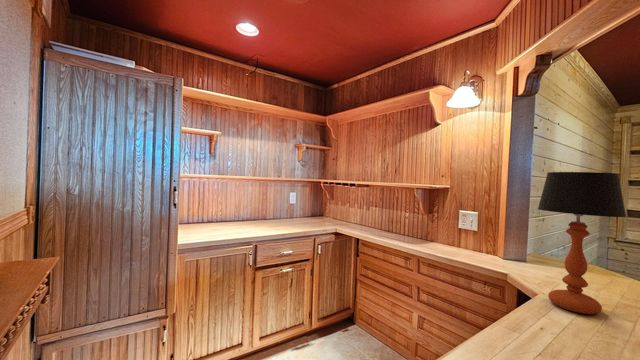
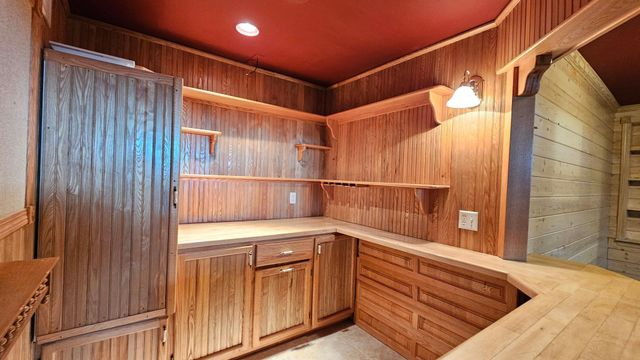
- table lamp [537,171,627,315]
